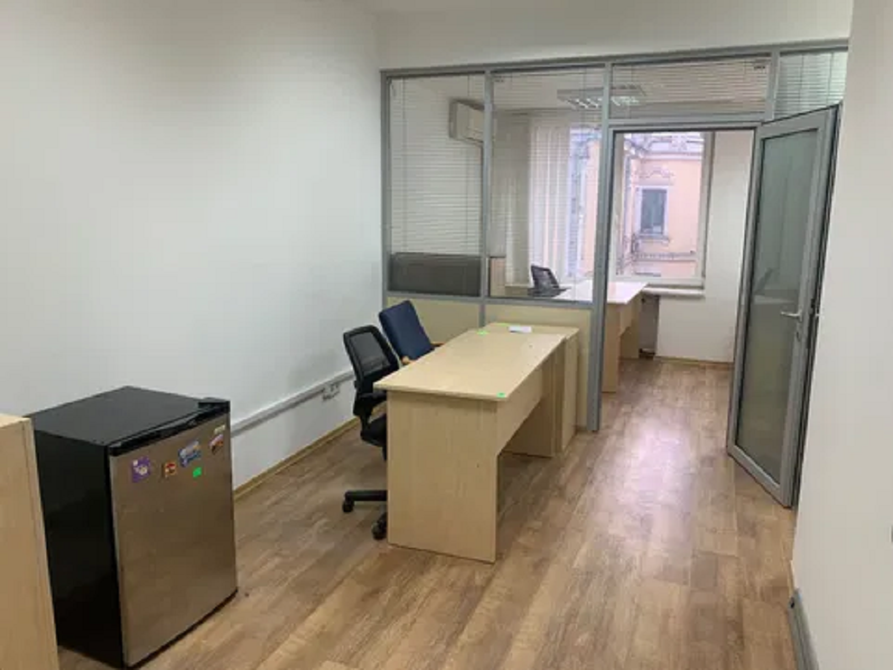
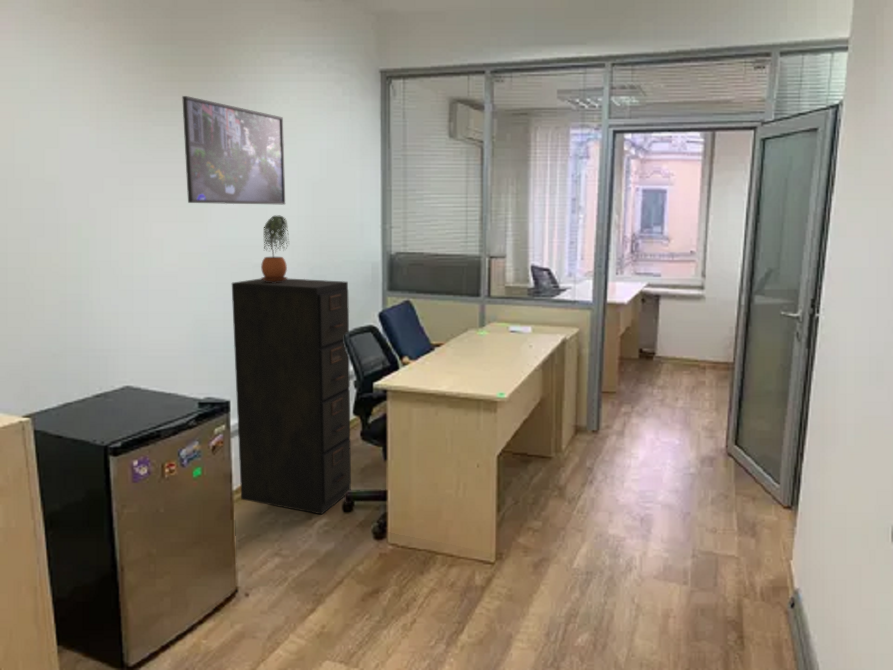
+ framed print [181,95,286,206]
+ potted plant [260,214,290,283]
+ filing cabinet [231,277,352,515]
